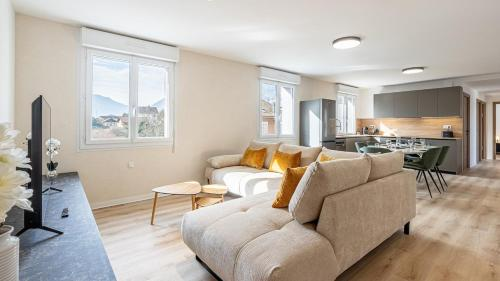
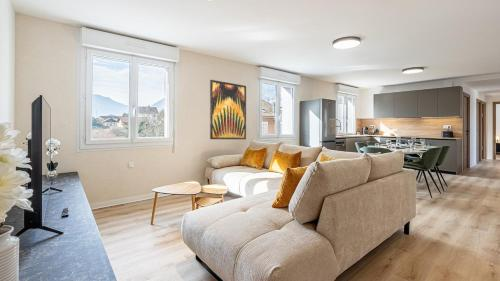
+ wall art [209,79,247,140]
